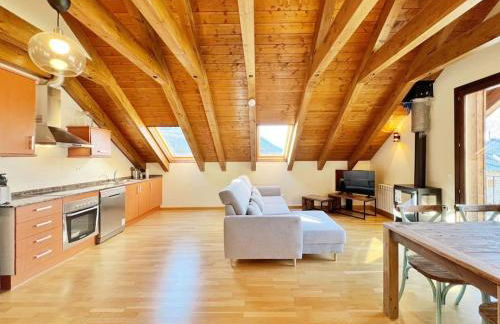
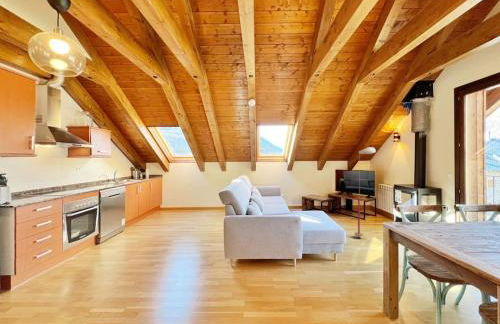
+ floor lamp [353,146,377,239]
